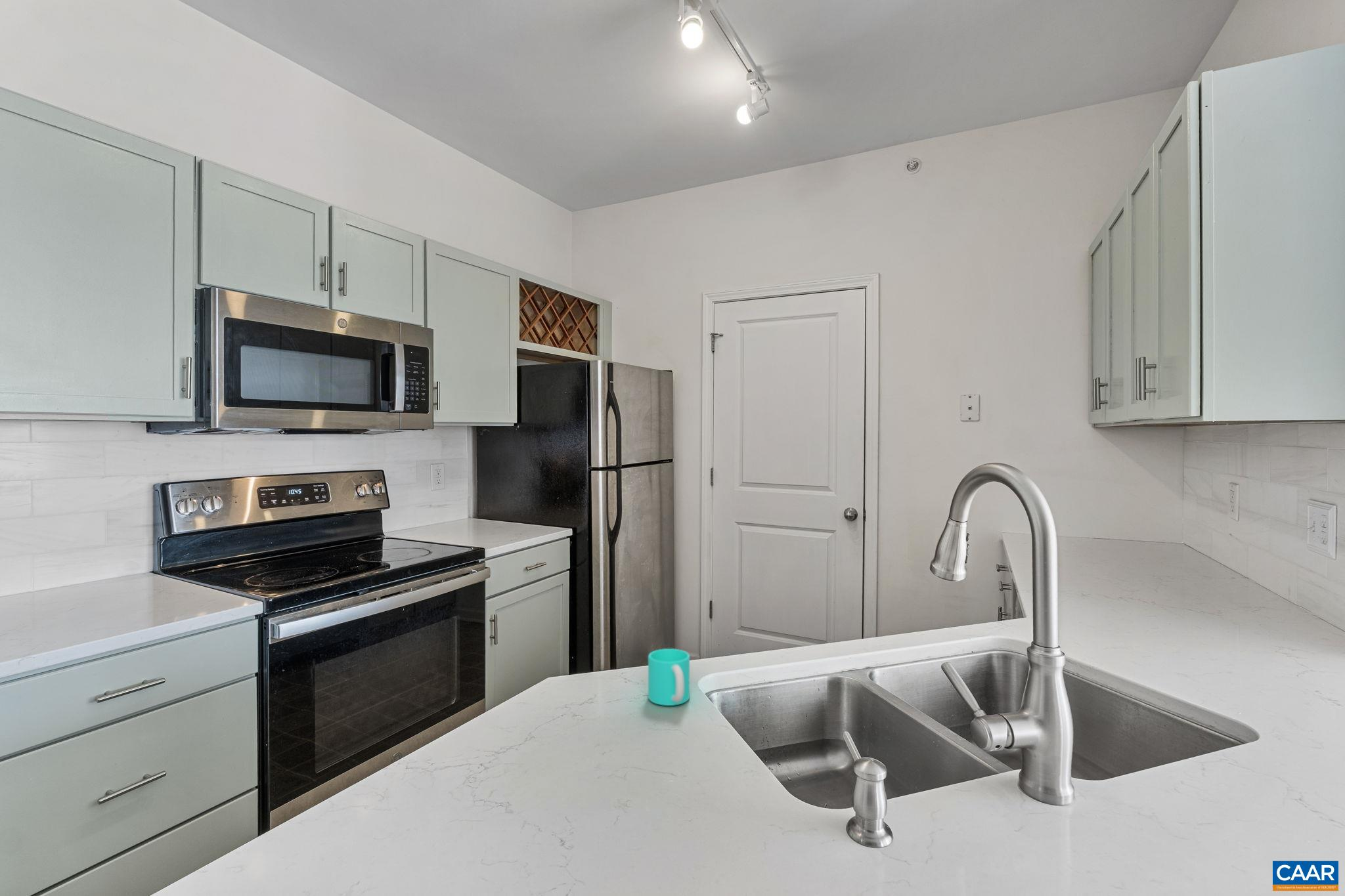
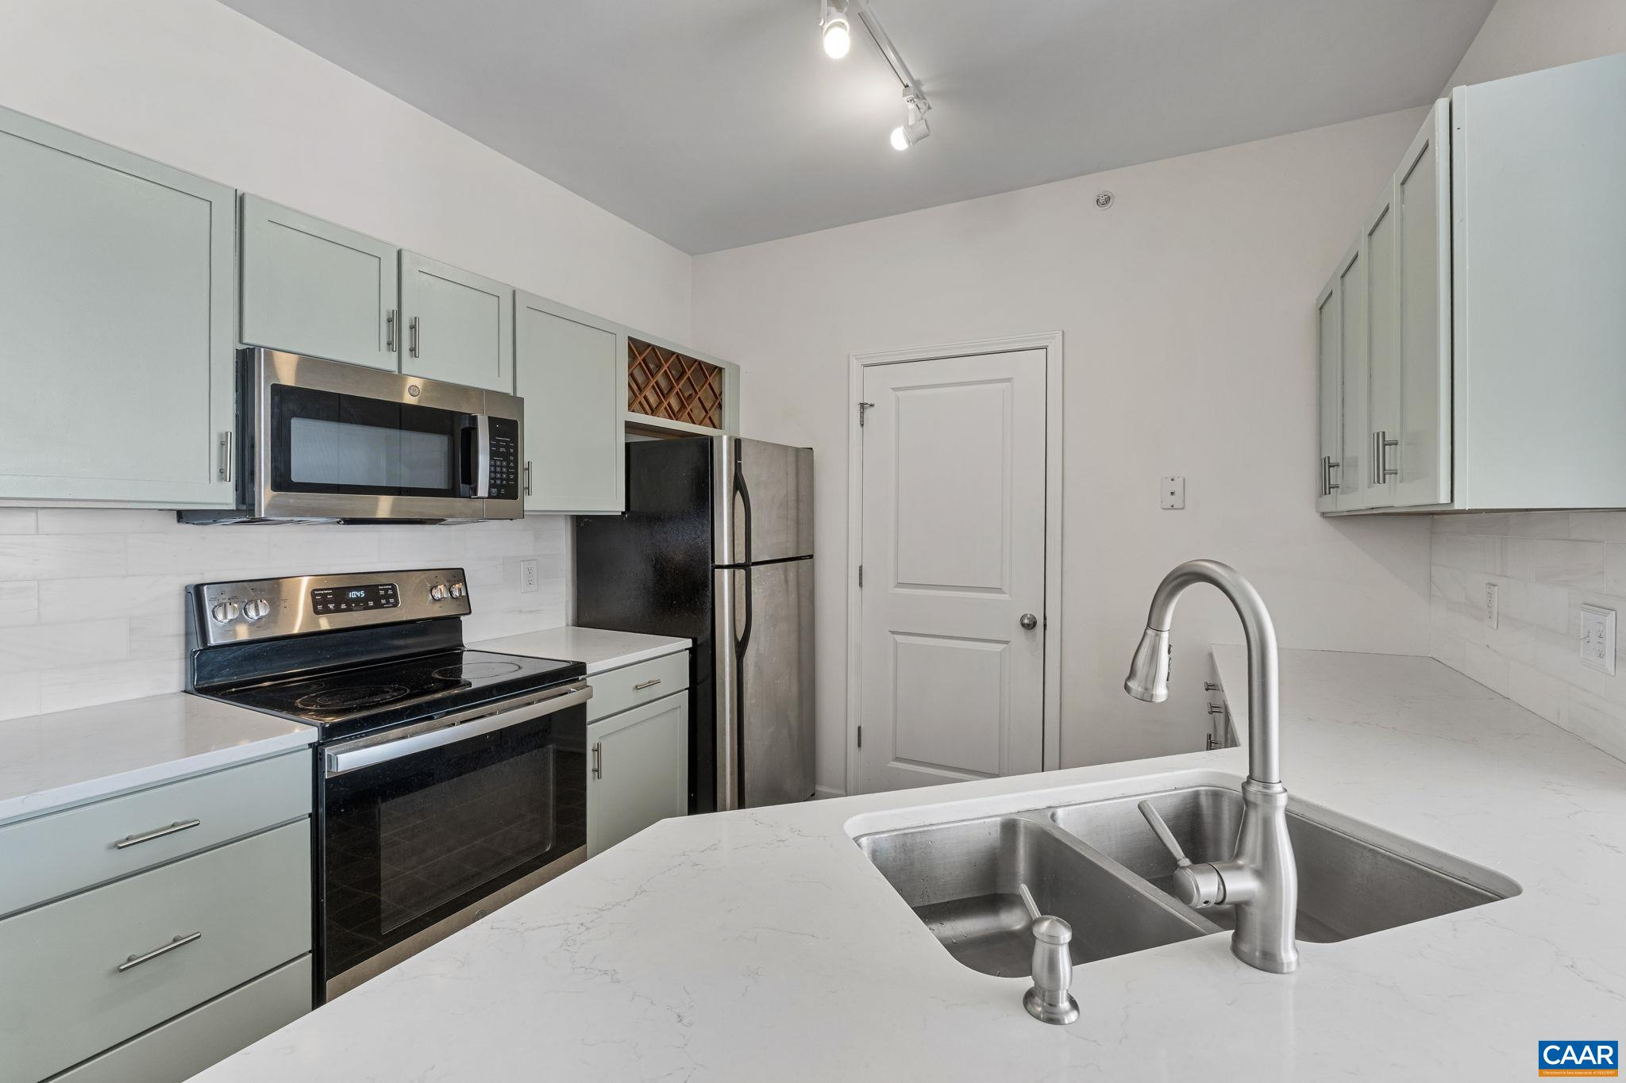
- cup [648,648,690,706]
